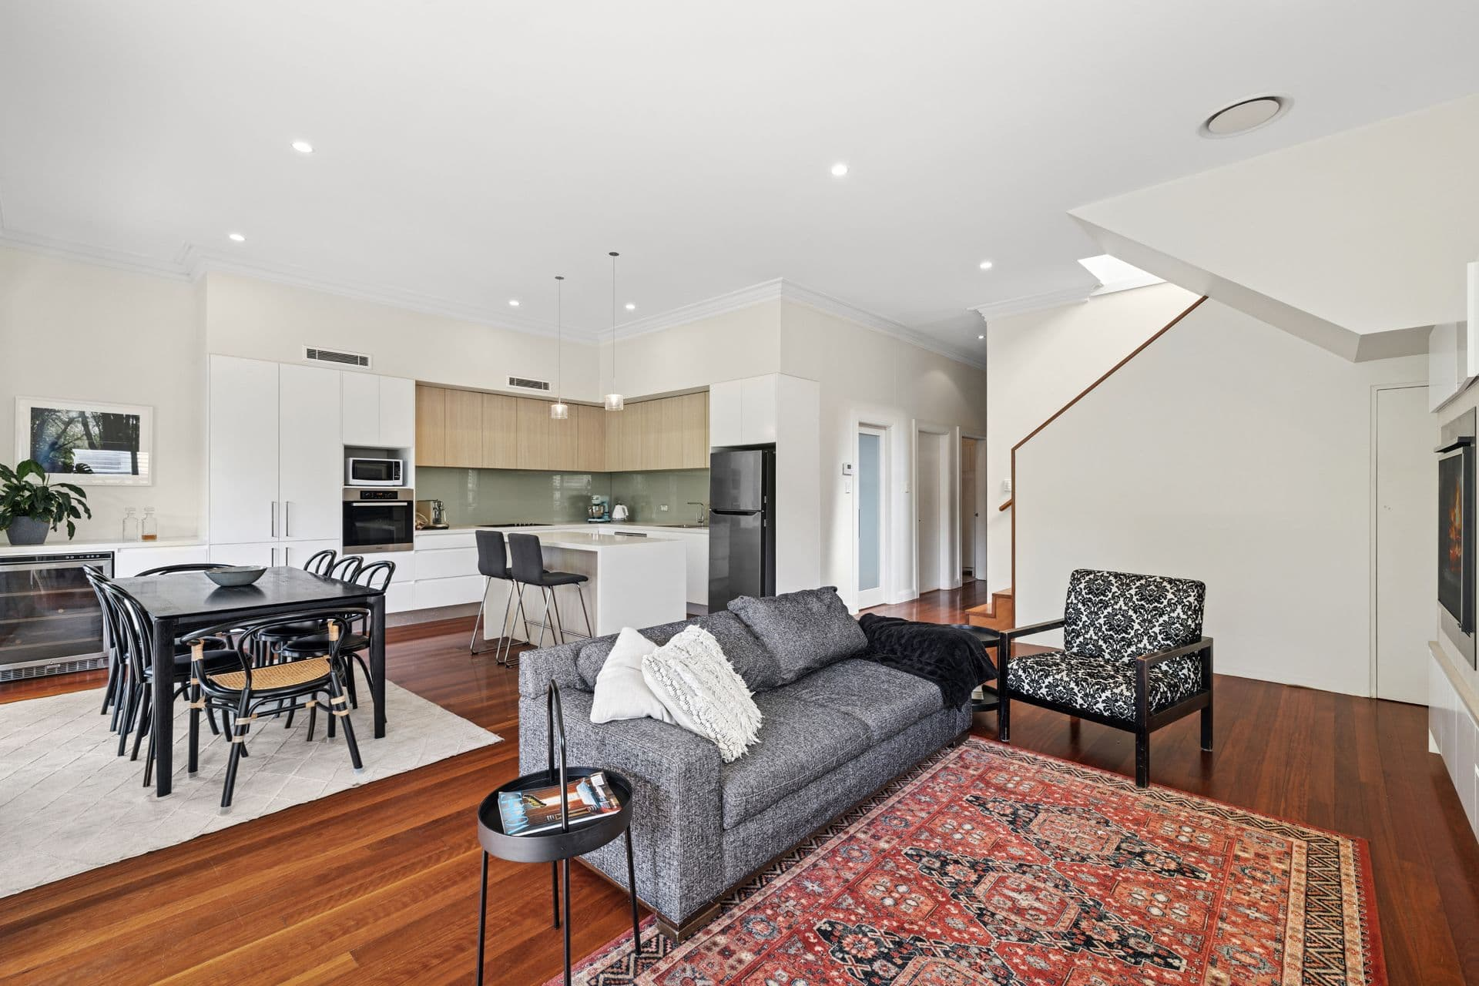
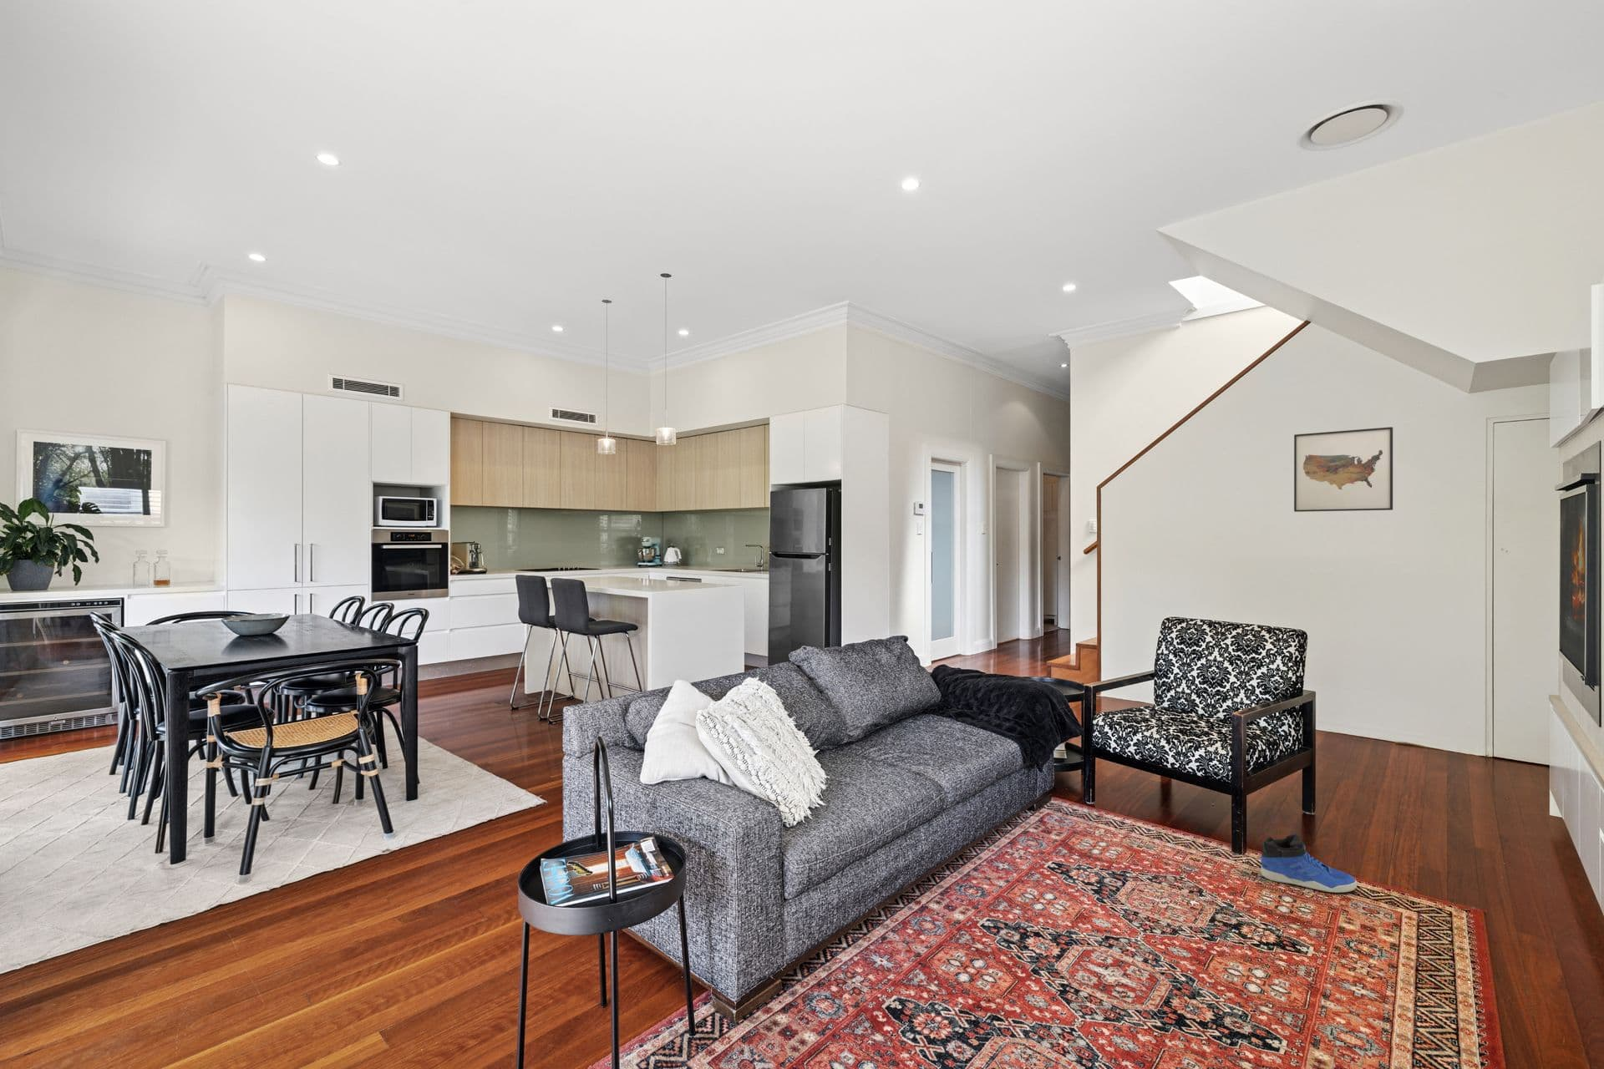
+ wall art [1294,426,1394,513]
+ sneaker [1260,834,1358,894]
